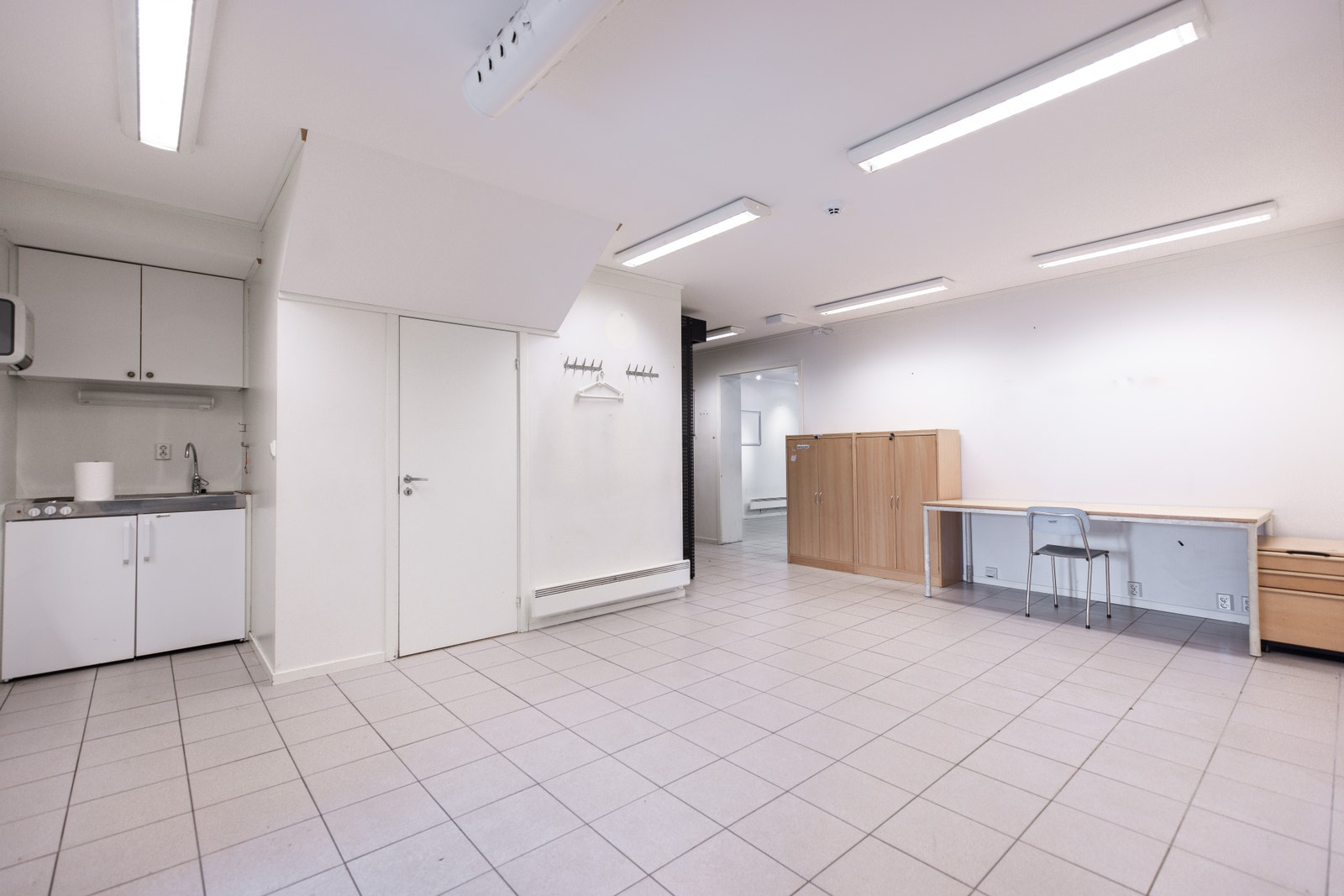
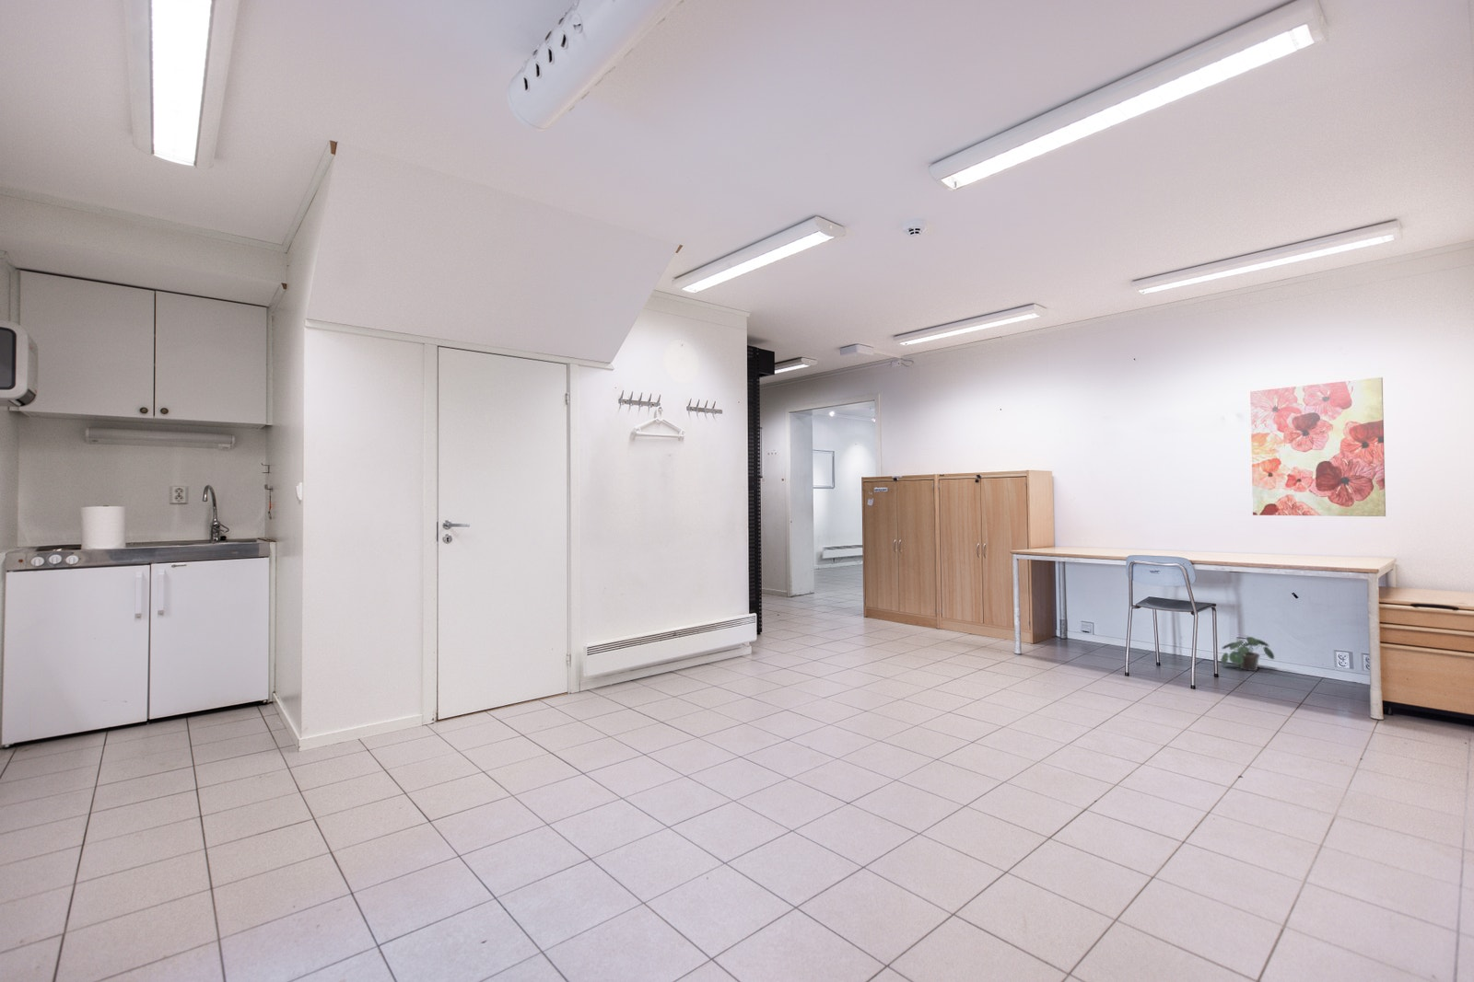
+ wall art [1249,376,1386,517]
+ potted plant [1220,635,1275,672]
